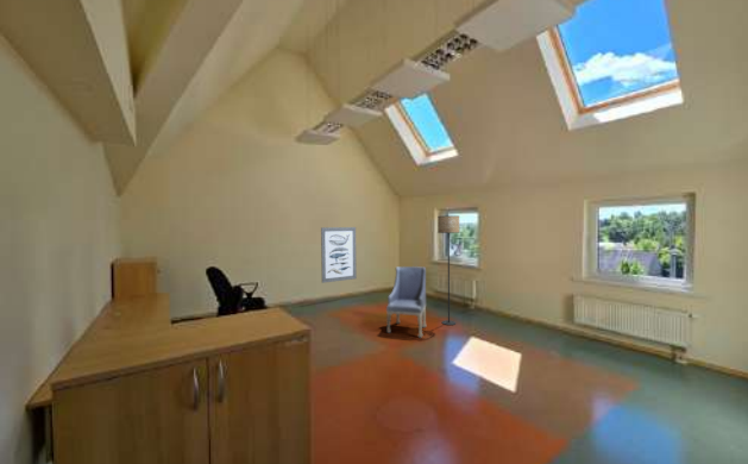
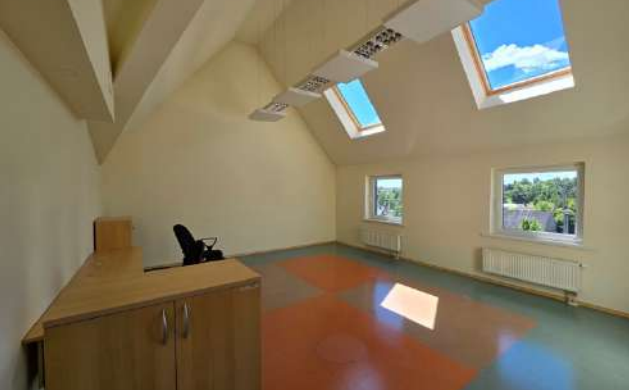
- armchair [385,265,427,339]
- floor lamp [436,214,460,326]
- wall art [320,226,358,284]
